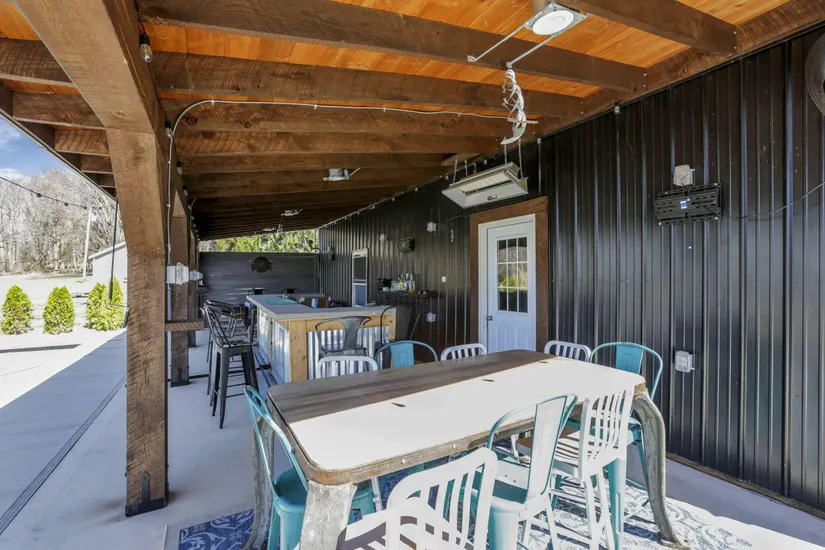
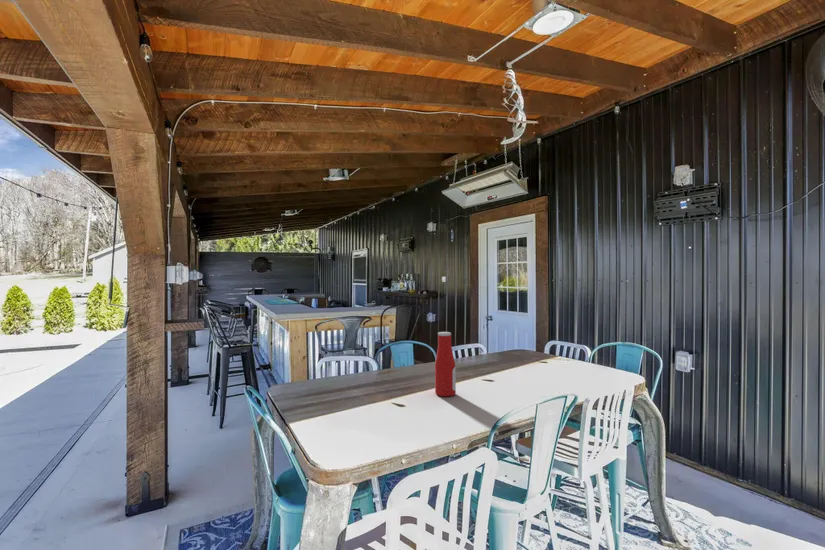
+ bottle [434,331,457,398]
